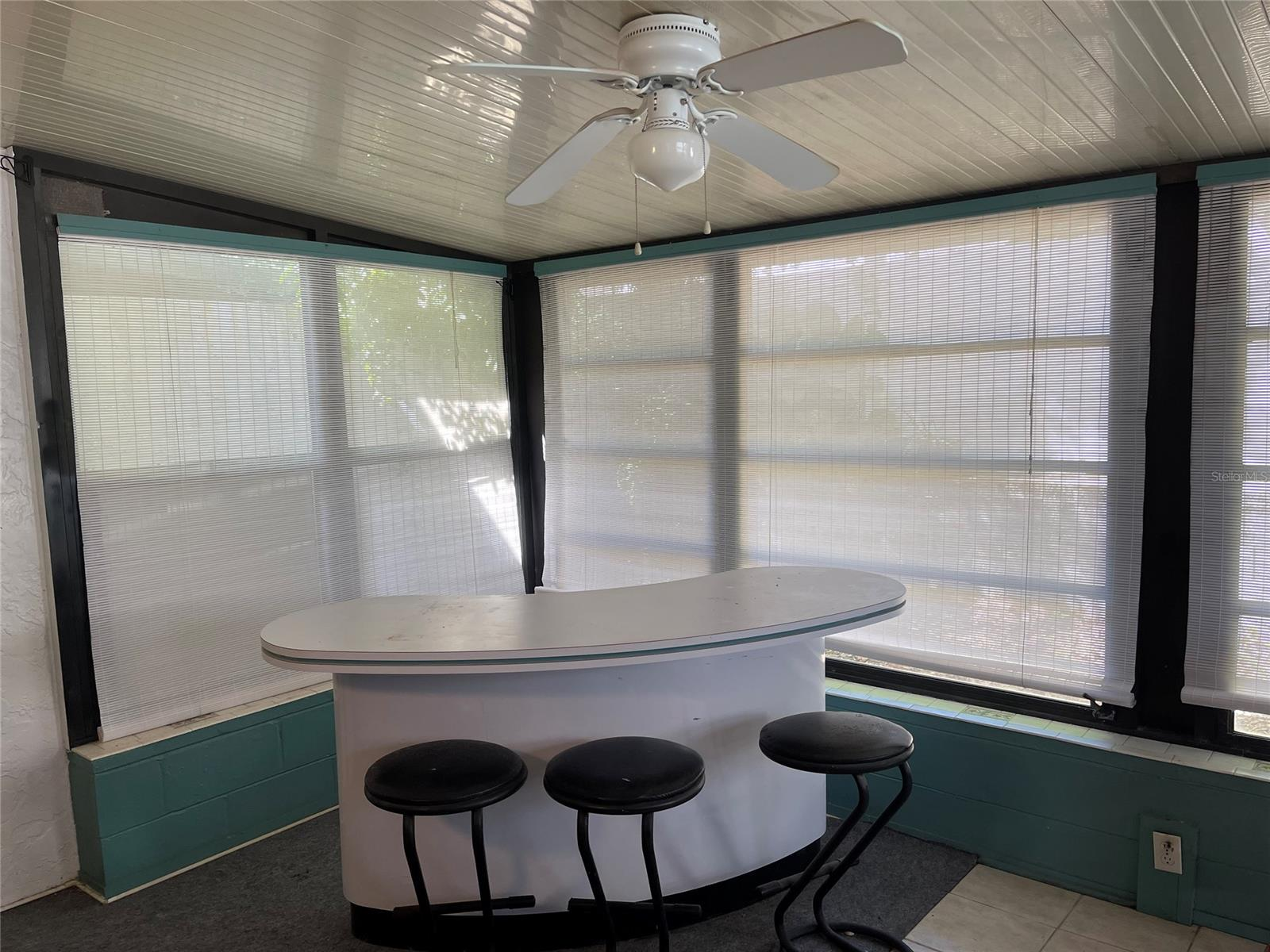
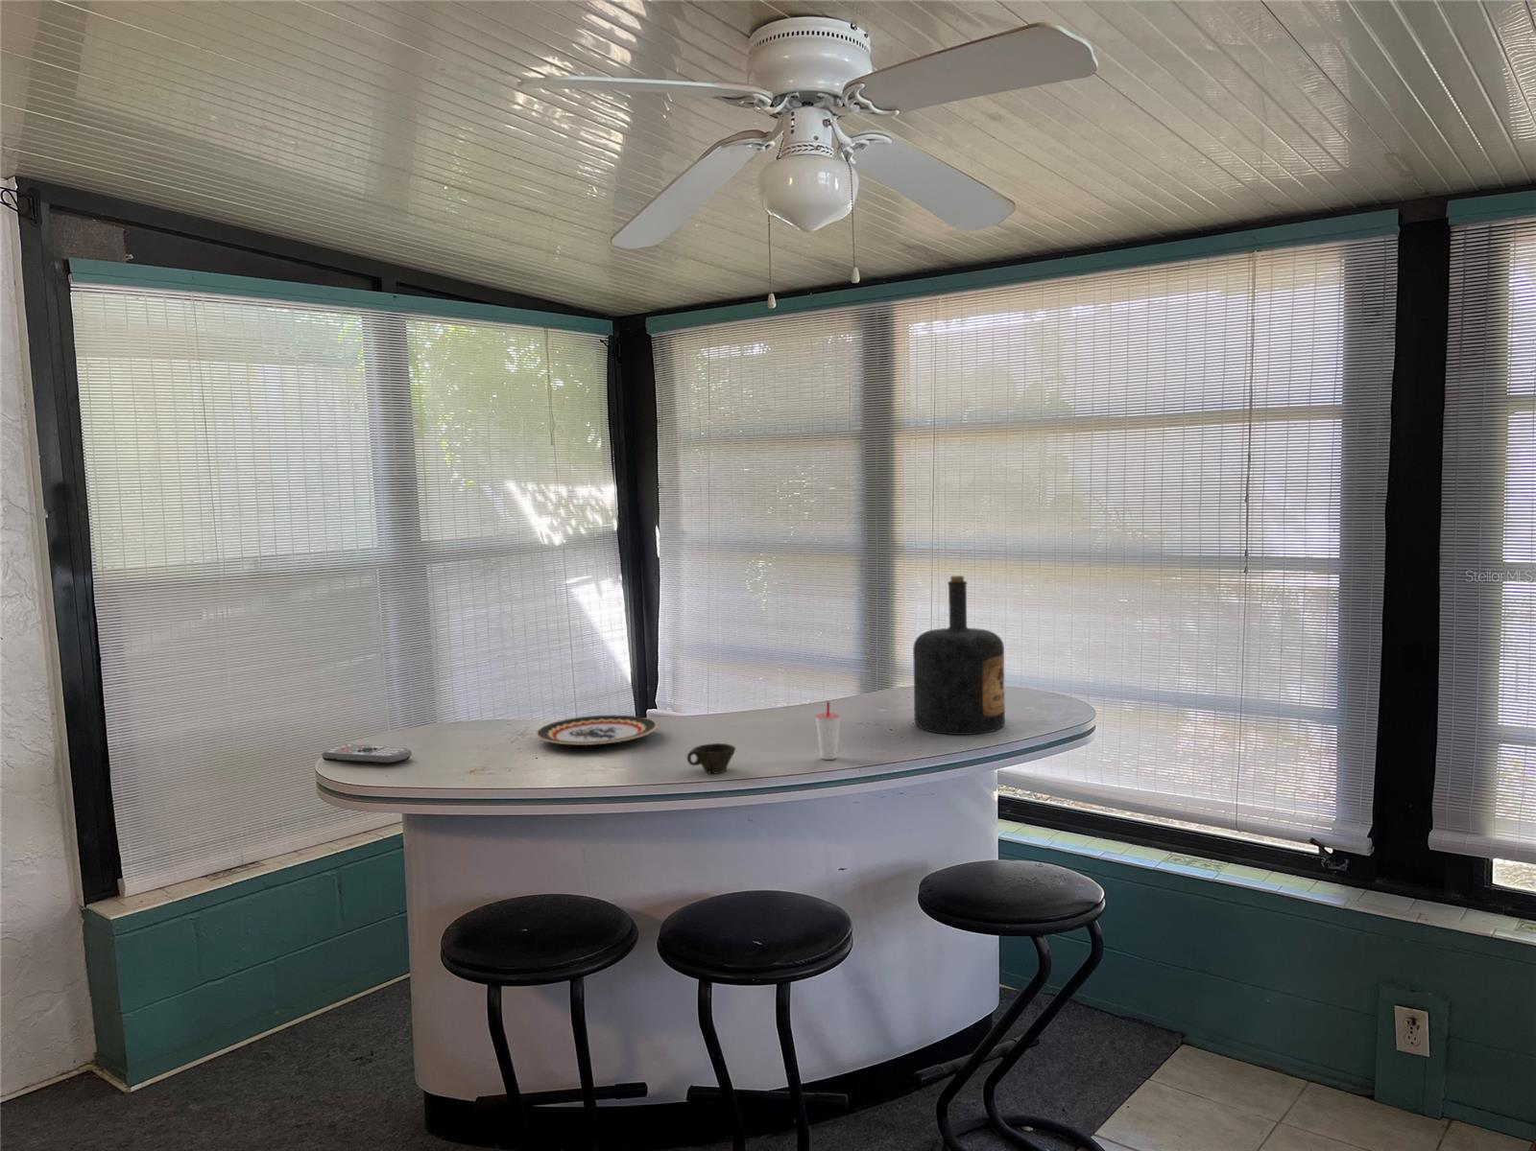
+ bottle [912,574,1006,735]
+ cup [687,742,737,775]
+ plate [535,713,659,746]
+ remote control [322,742,412,765]
+ cup [814,700,842,760]
